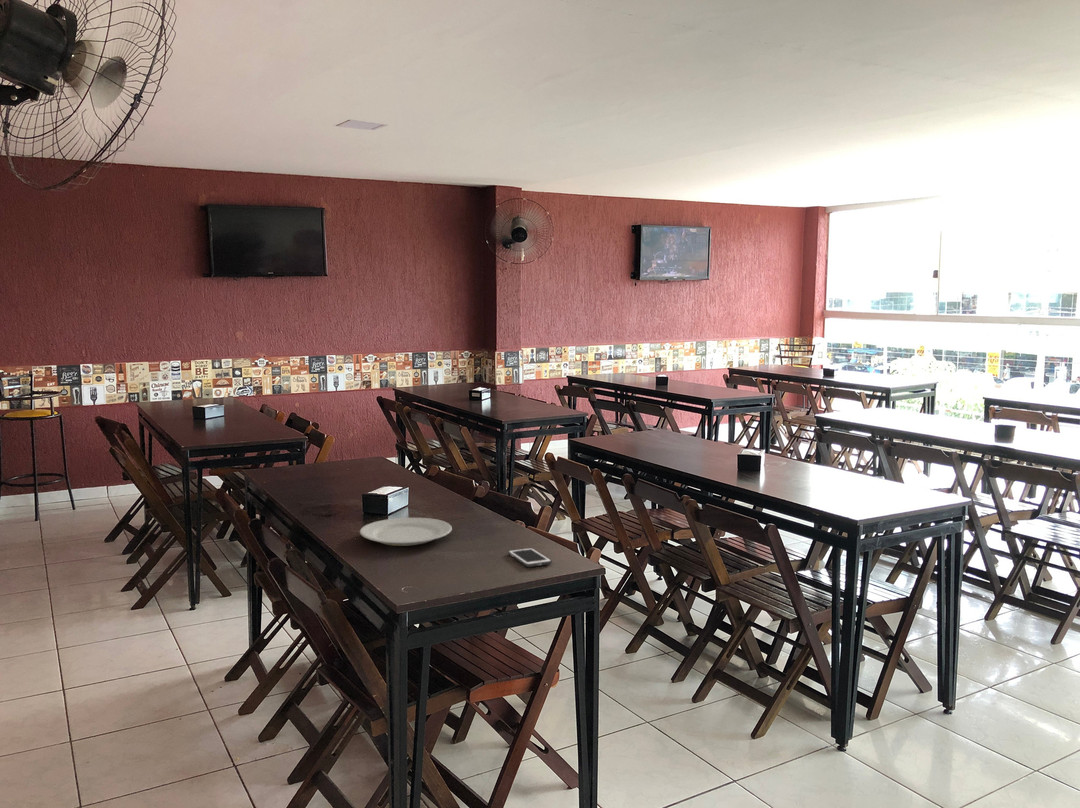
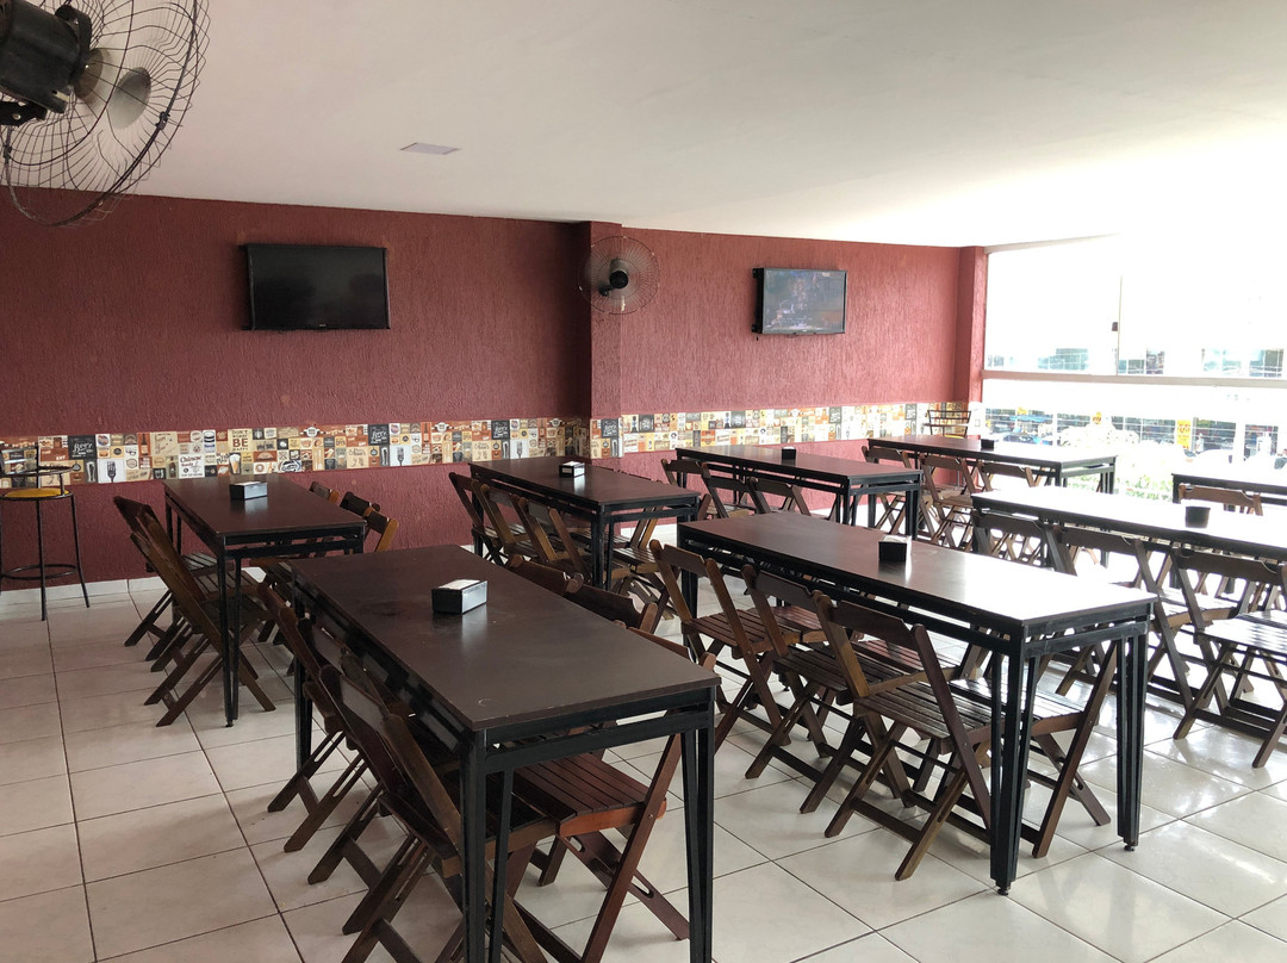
- cell phone [507,547,553,568]
- chinaware [359,517,453,547]
